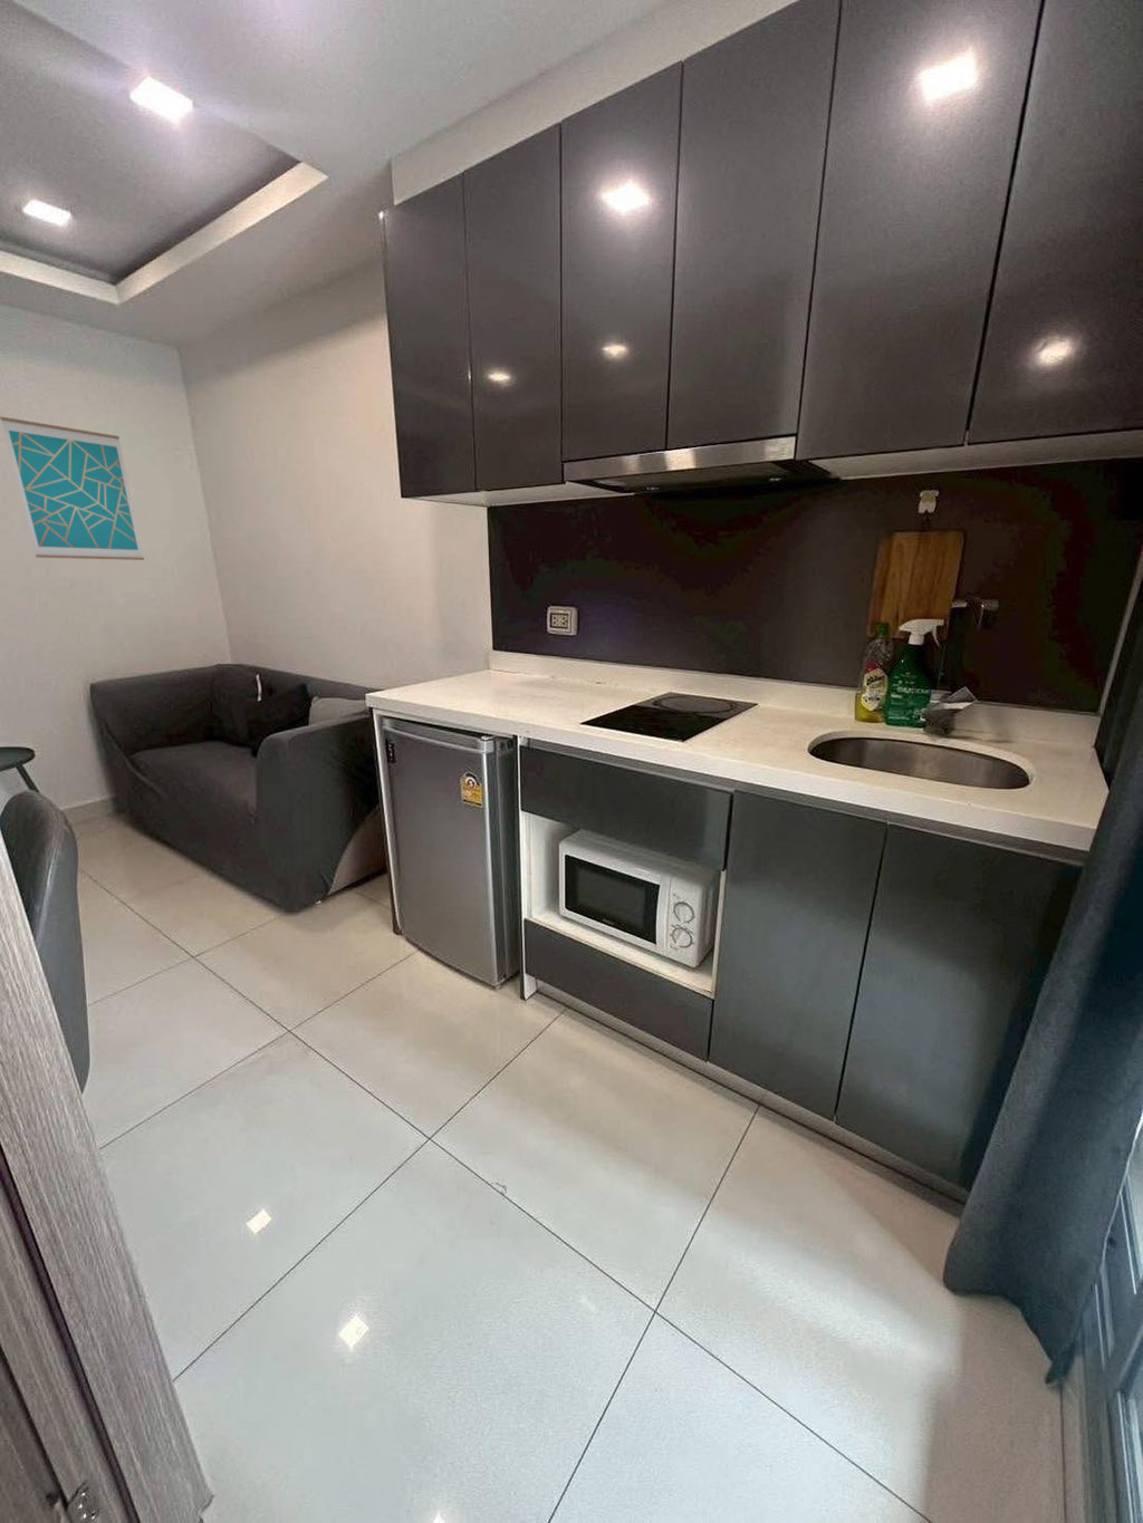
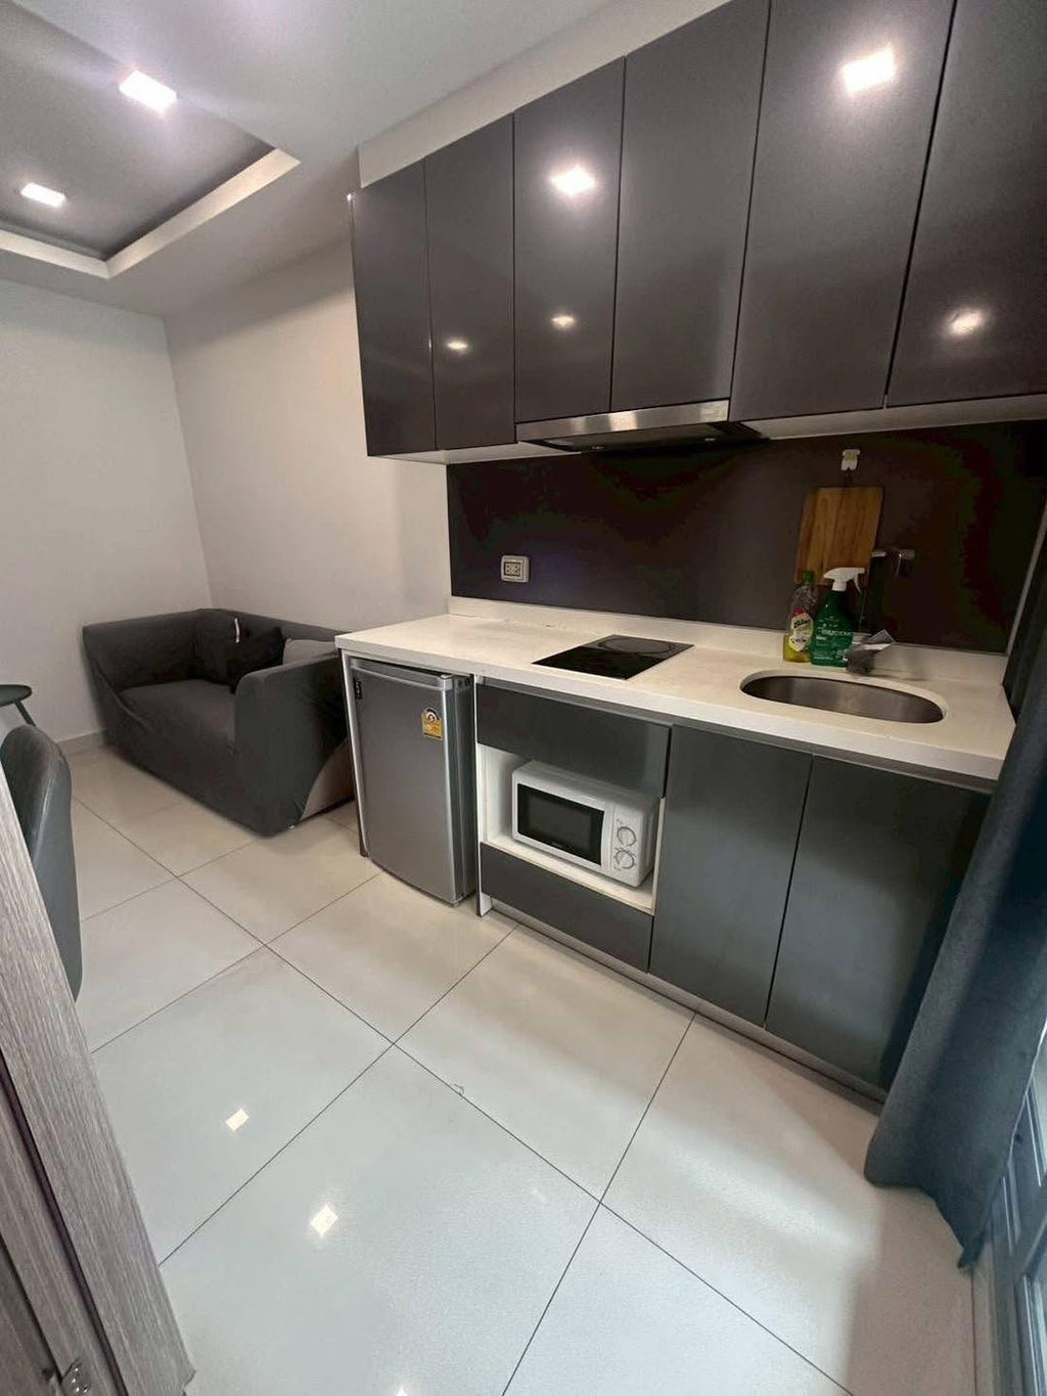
- wall art [0,415,145,562]
